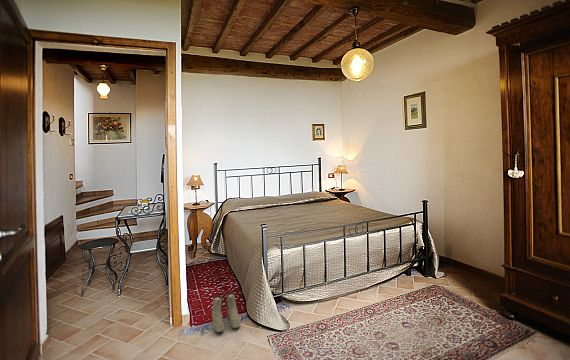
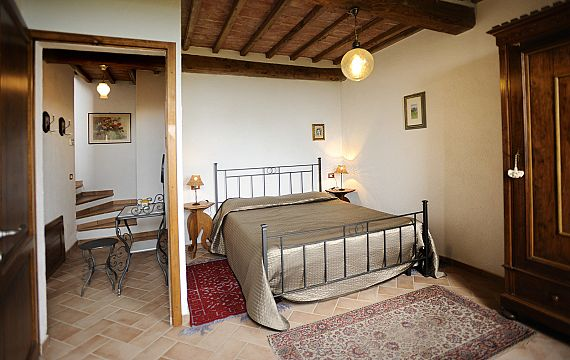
- boots [211,292,241,334]
